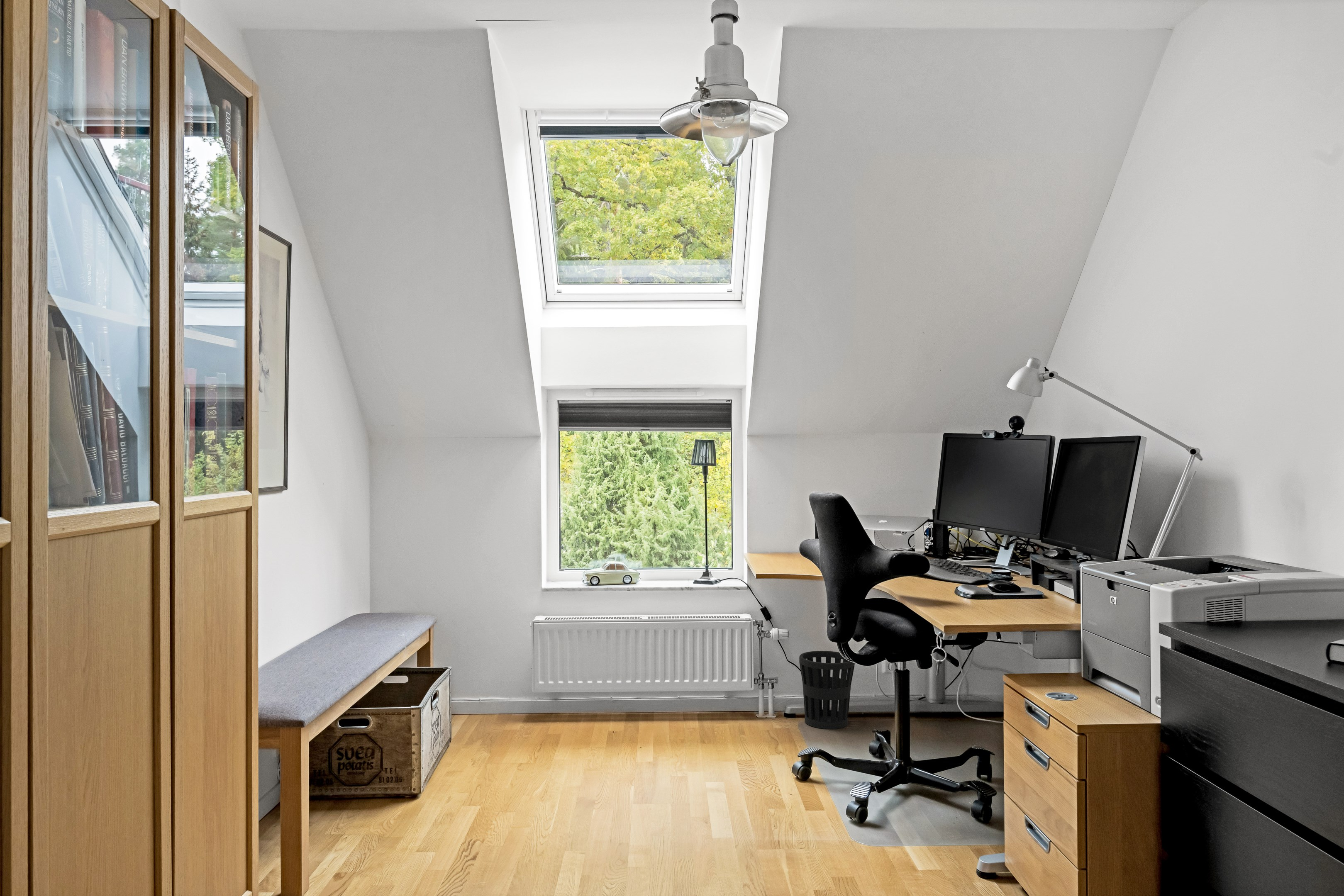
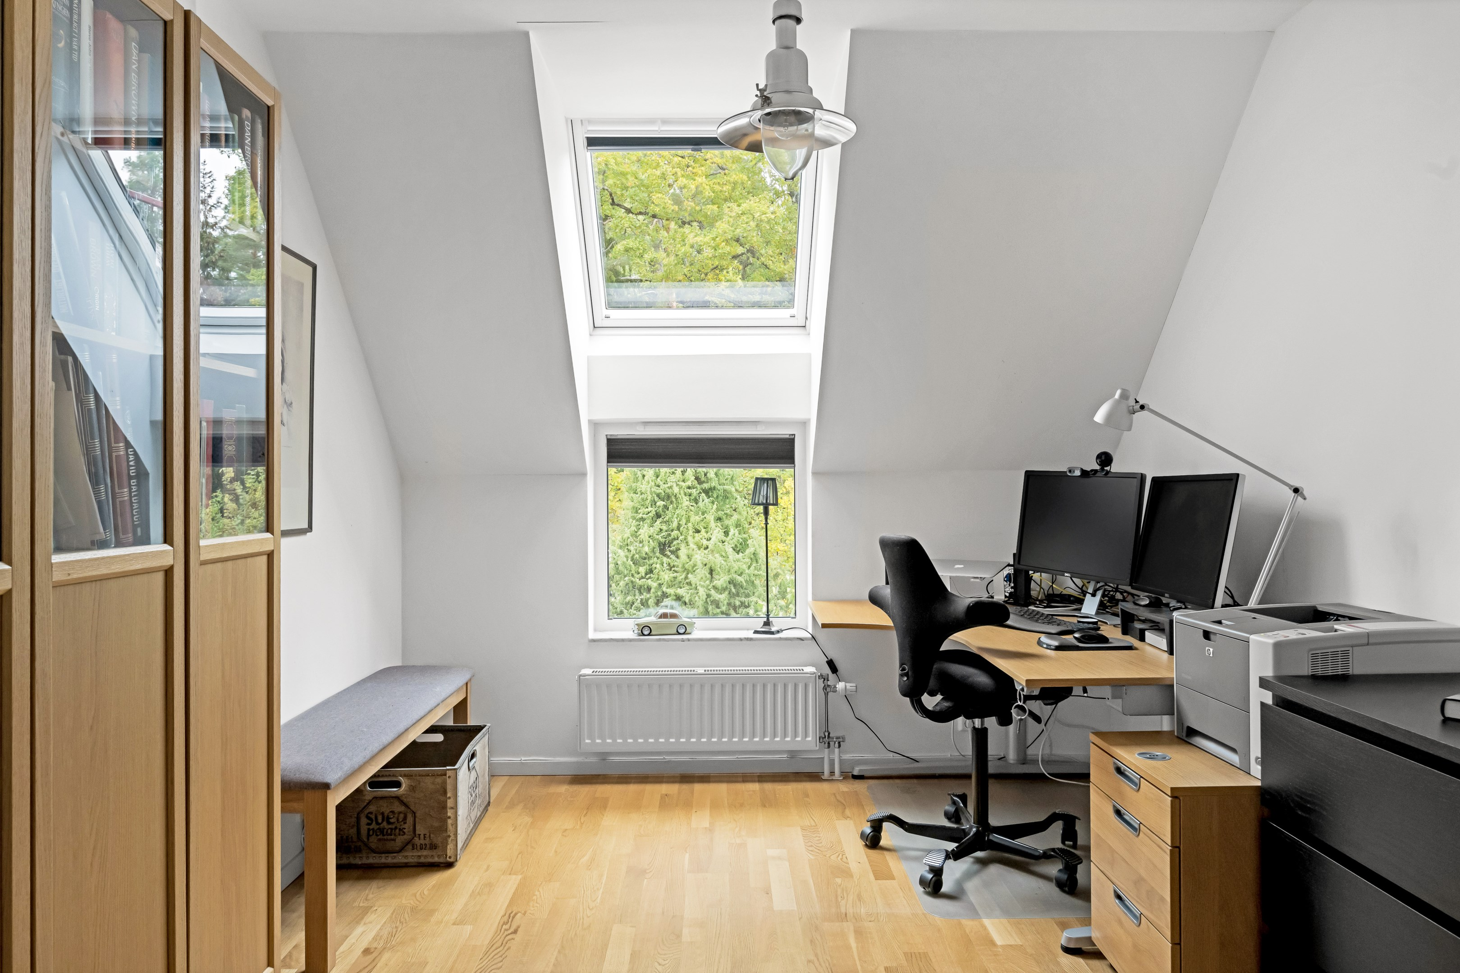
- wastebasket [799,650,855,729]
